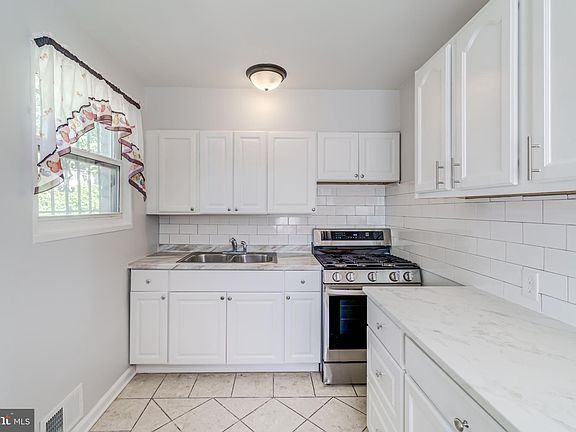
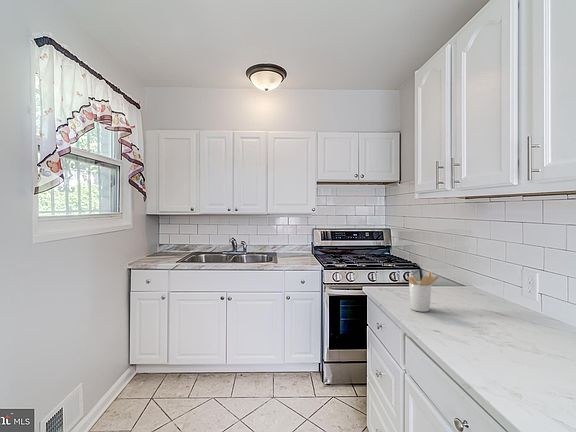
+ utensil holder [407,270,440,313]
